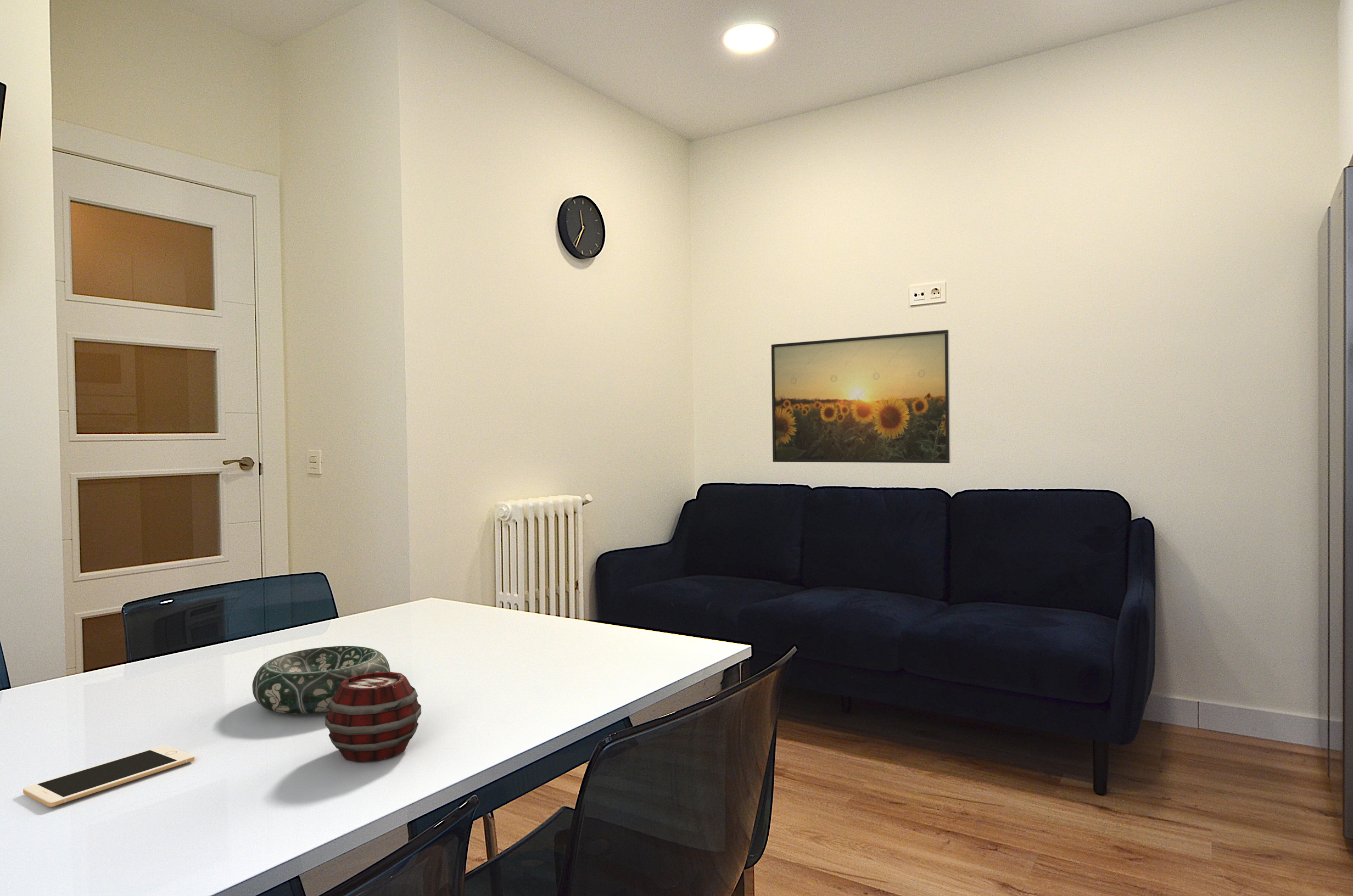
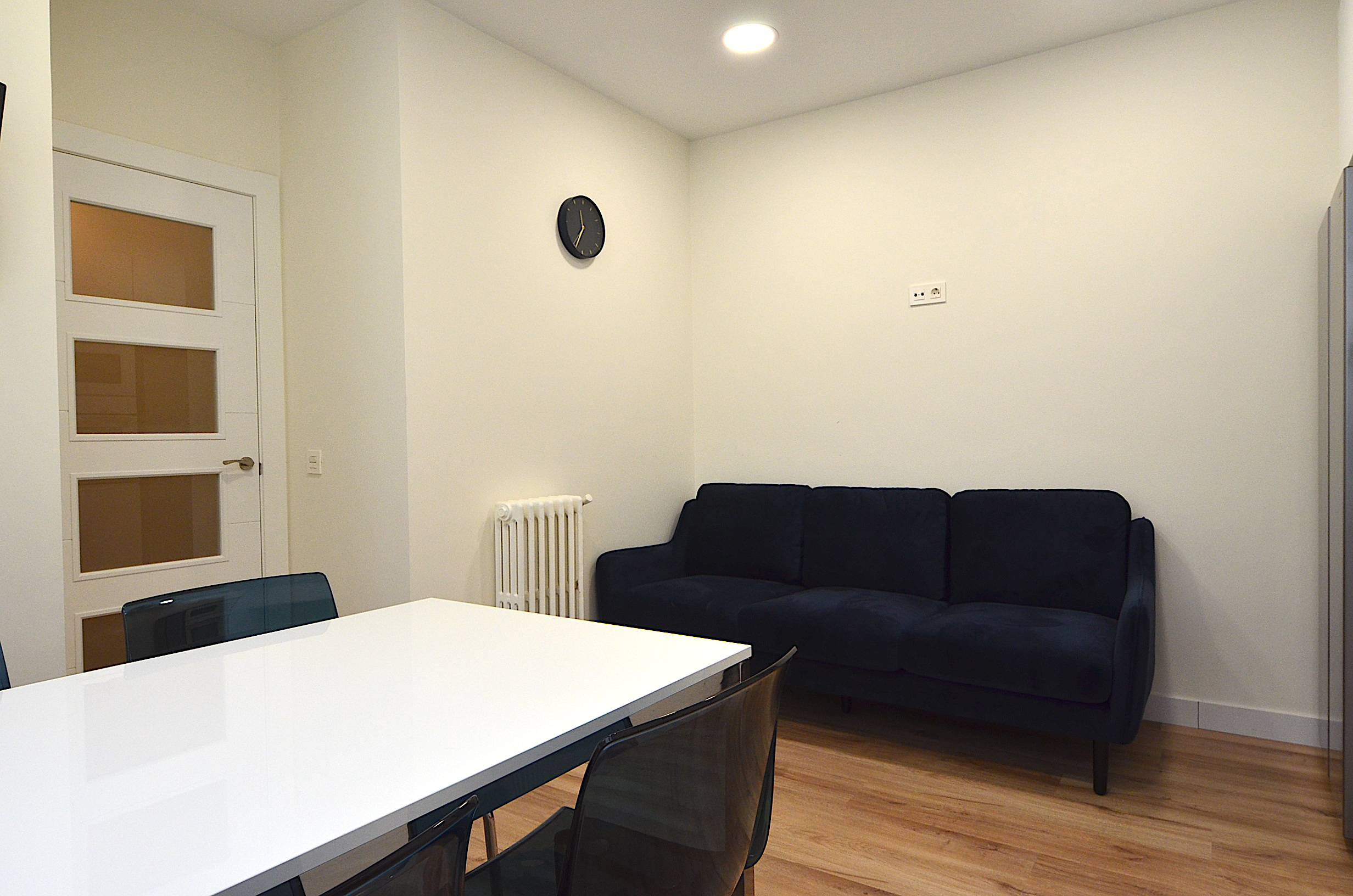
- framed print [771,329,951,463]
- decorative ball [325,671,422,763]
- decorative bowl [251,646,390,714]
- cell phone [23,745,195,808]
